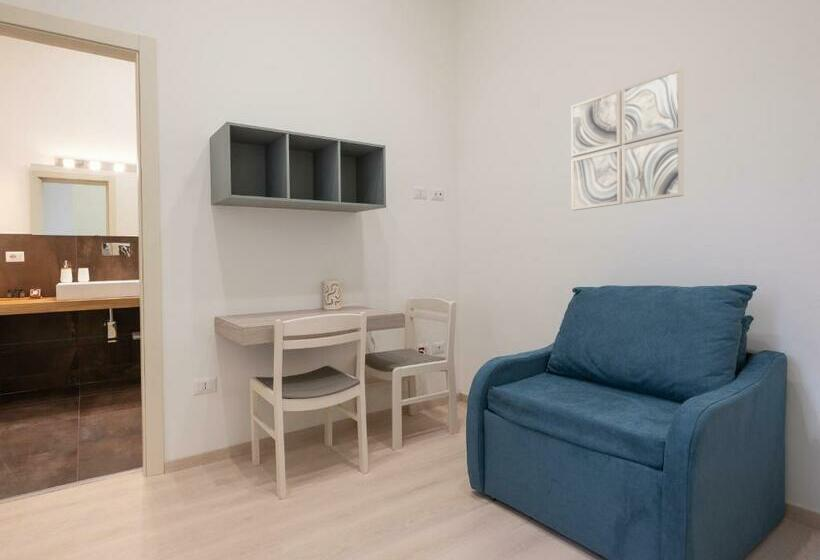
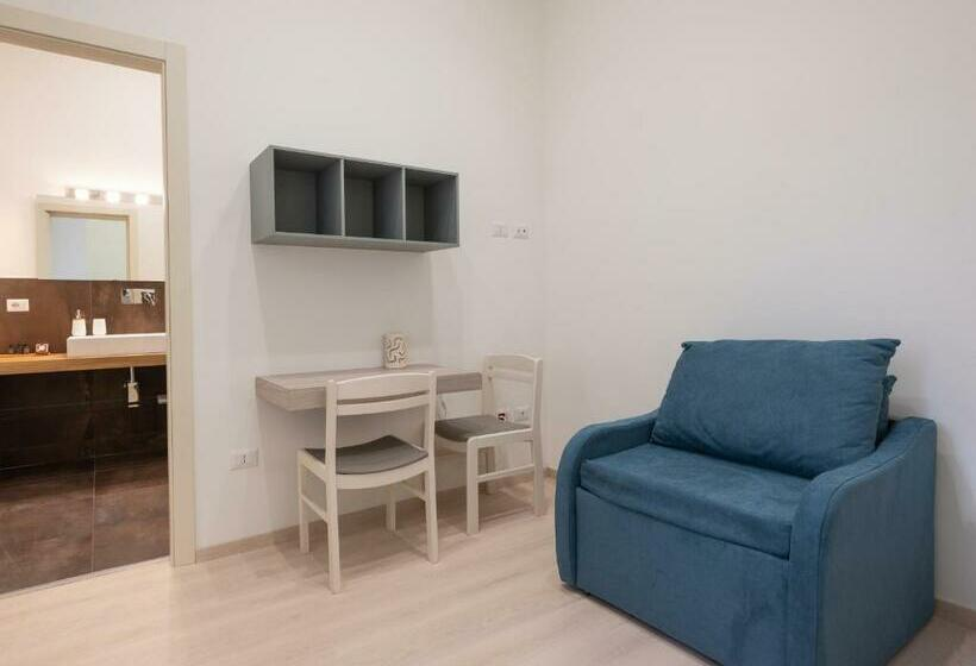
- wall art [570,67,685,211]
